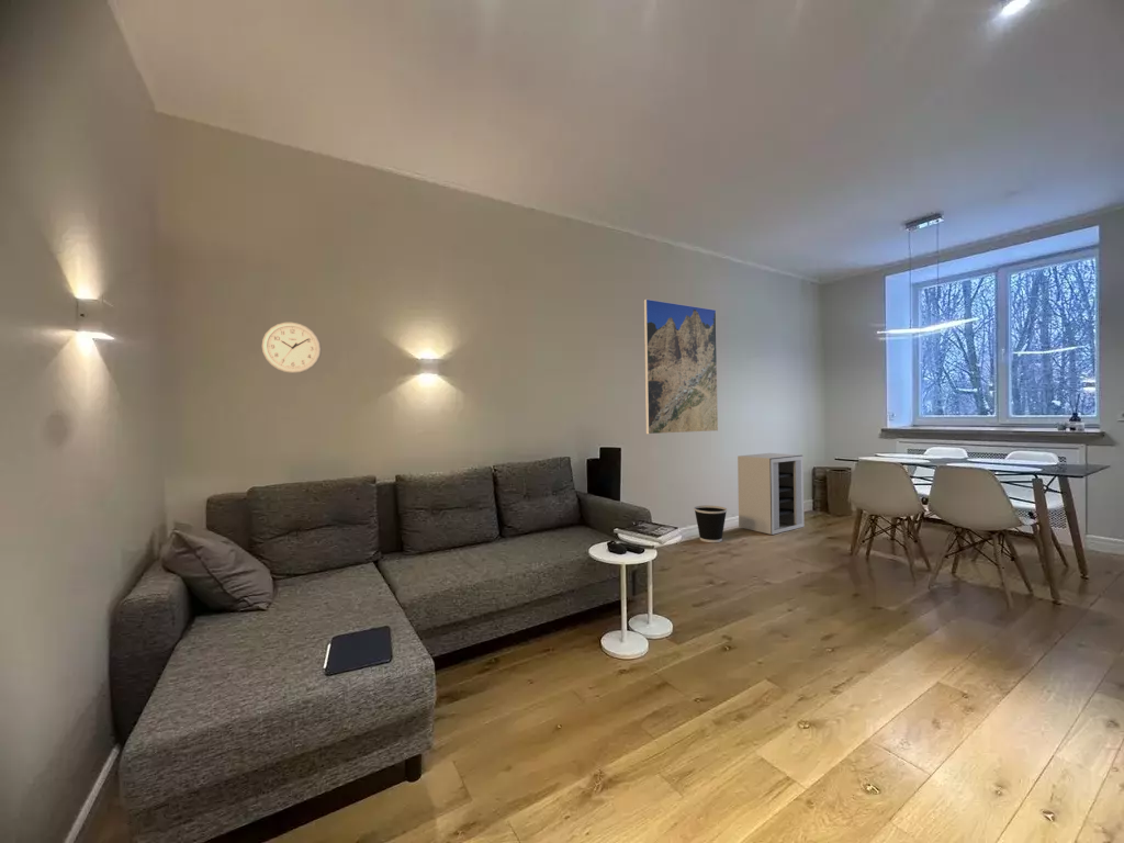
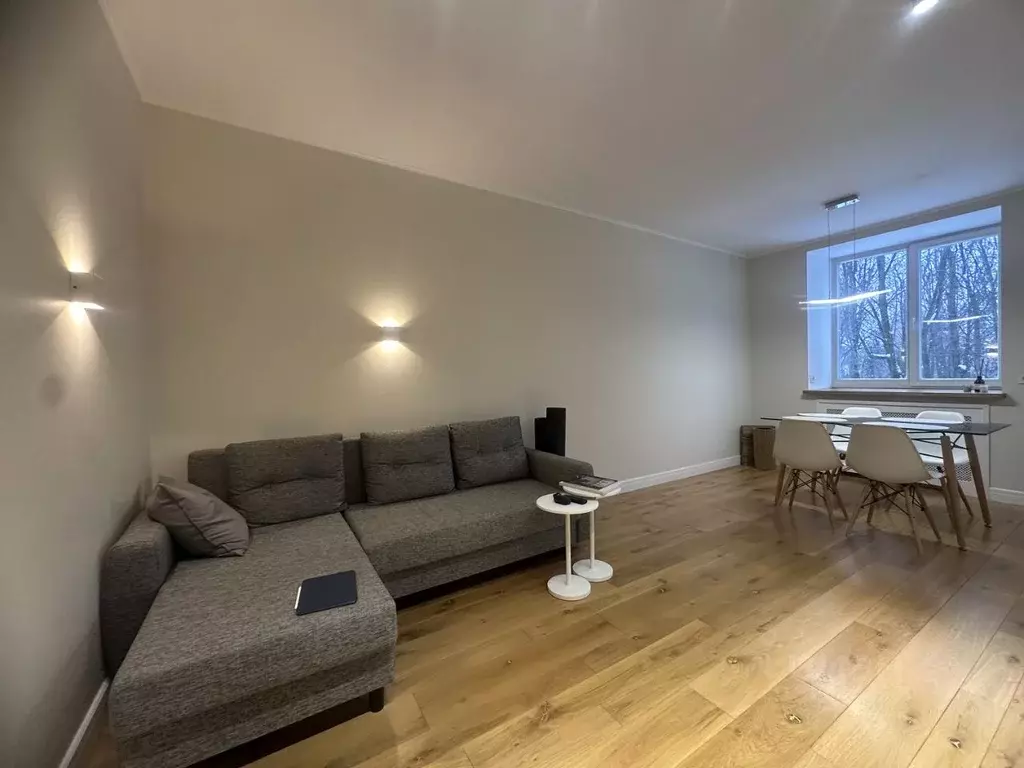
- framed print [643,297,719,435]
- cabinet [737,452,806,536]
- wall clock [261,322,323,374]
- wastebasket [693,504,728,543]
